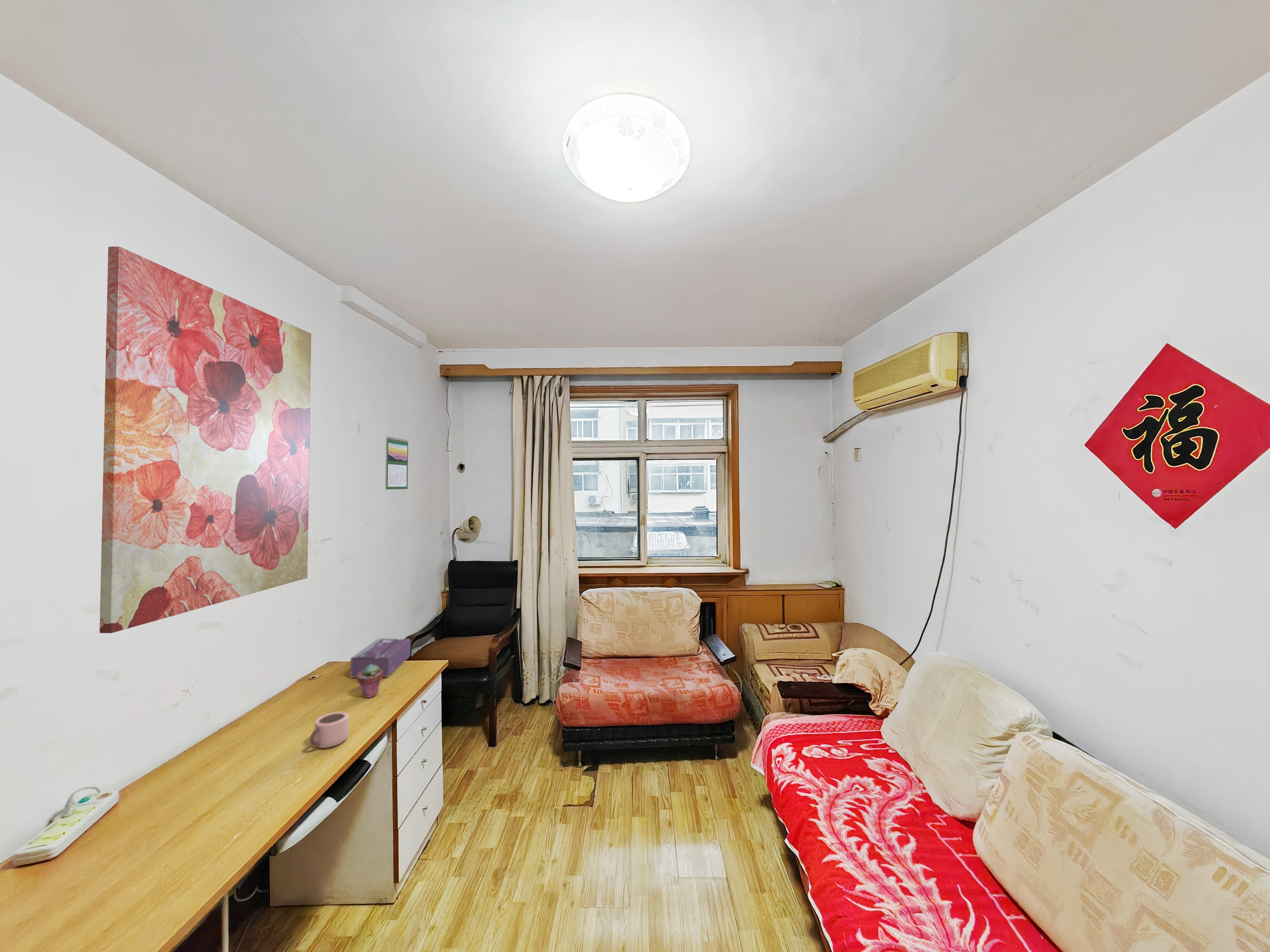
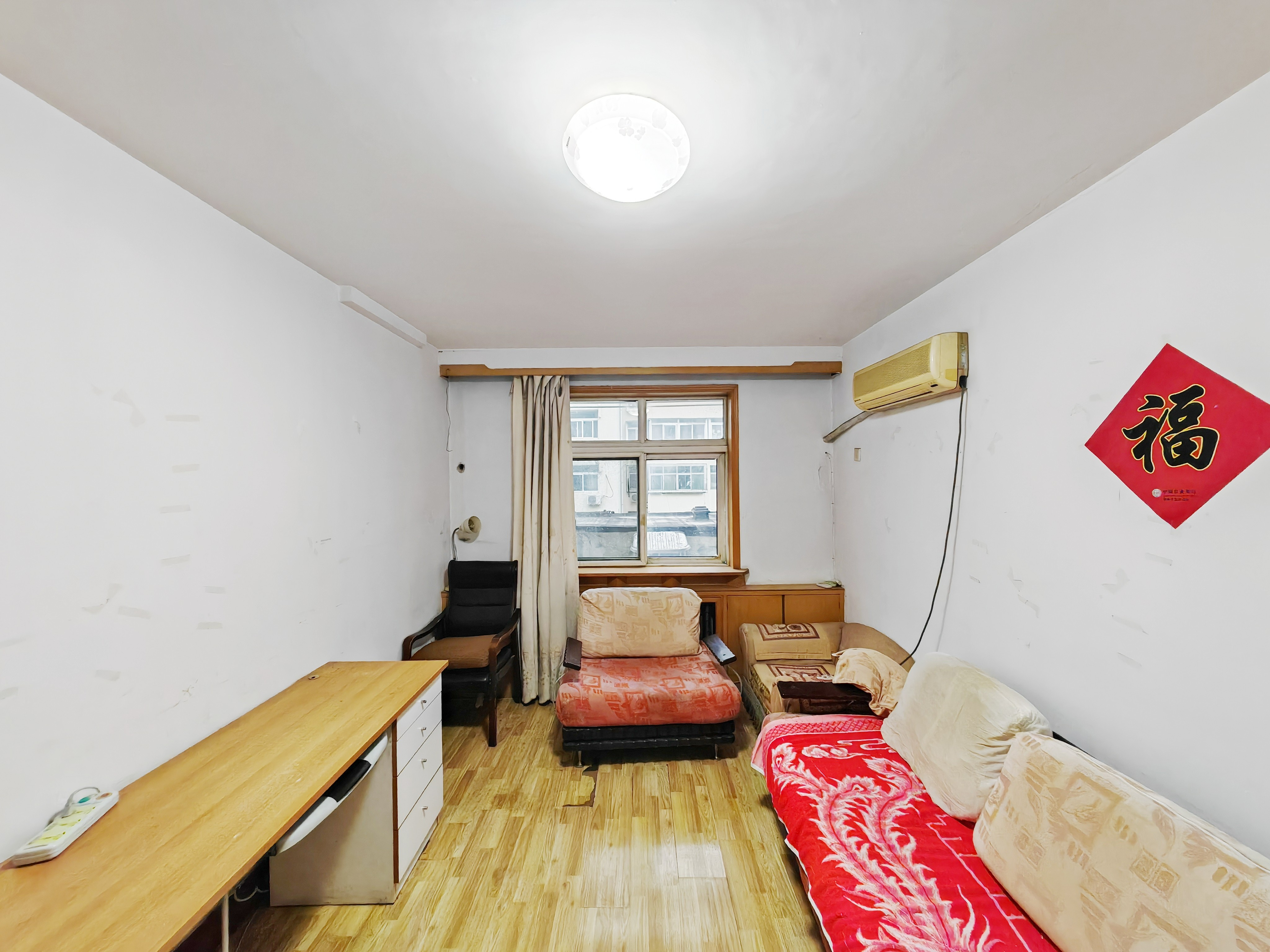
- tissue box [350,638,411,678]
- calendar [385,436,408,490]
- wall art [99,246,312,633]
- mug [309,712,349,748]
- potted succulent [356,664,383,698]
